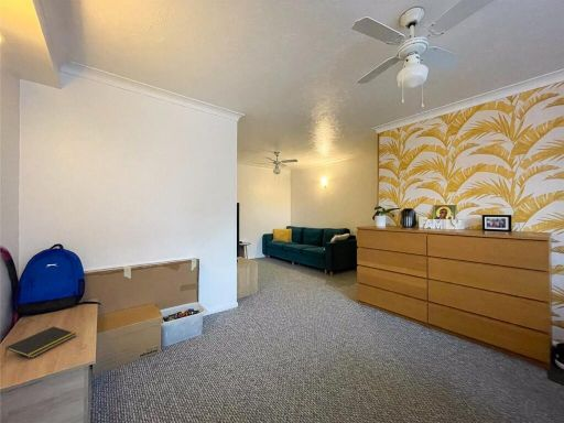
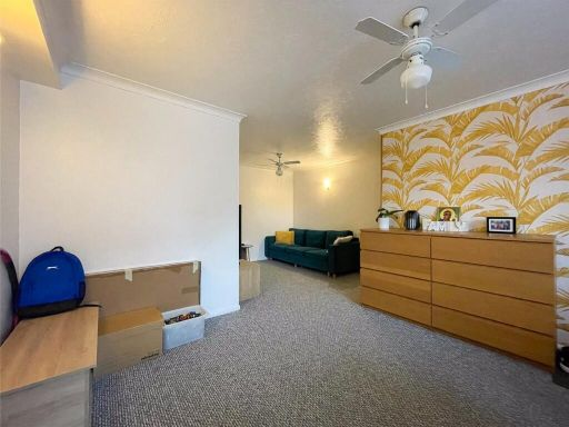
- notepad [3,325,77,359]
